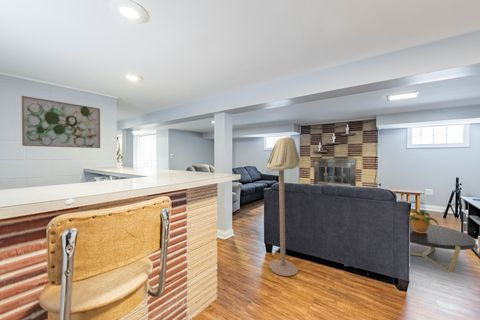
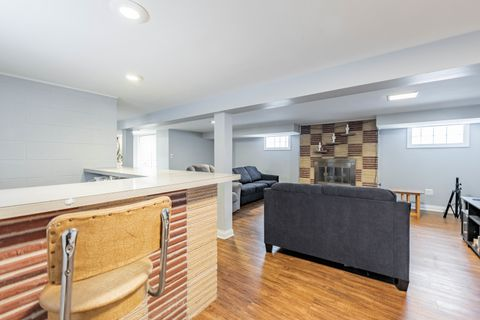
- potted plant [409,210,440,233]
- wall art [21,95,101,149]
- coffee table [409,221,477,273]
- floor lamp [266,136,301,277]
